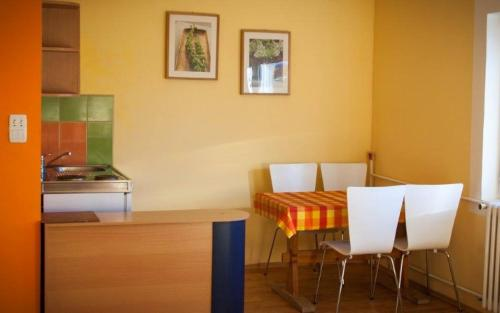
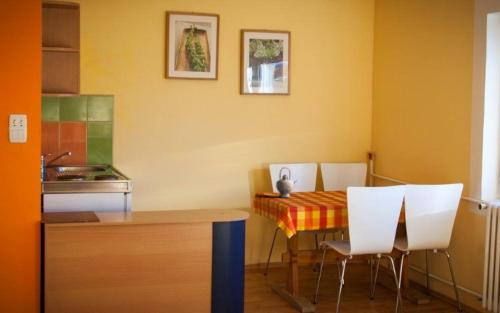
+ teapot [275,166,298,198]
